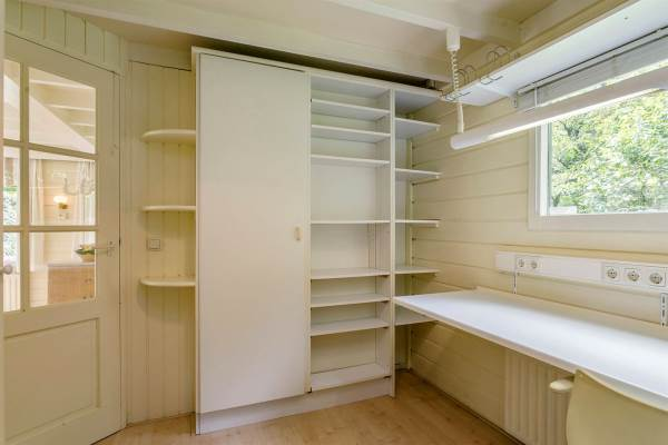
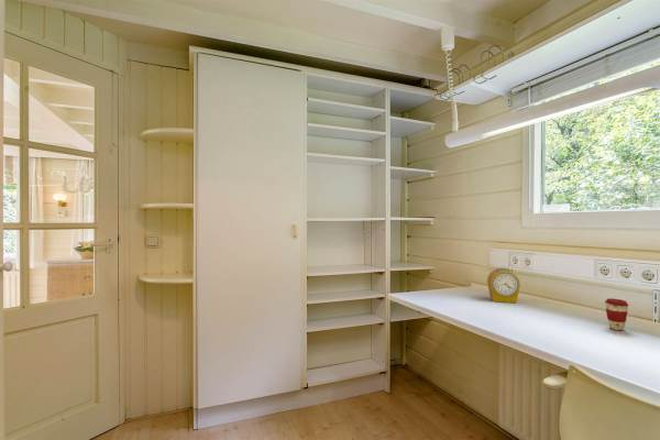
+ coffee cup [604,297,630,332]
+ alarm clock [486,266,521,304]
